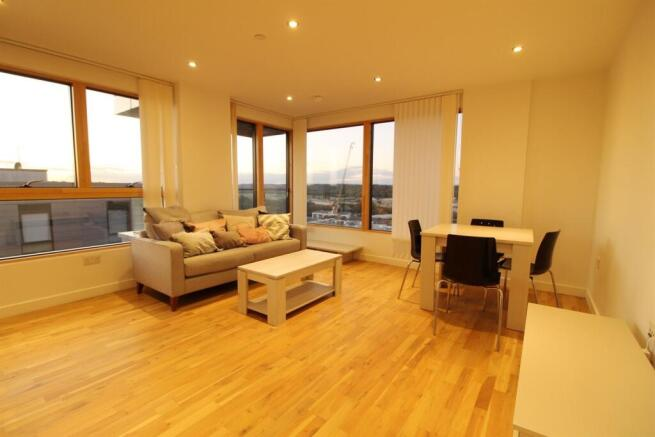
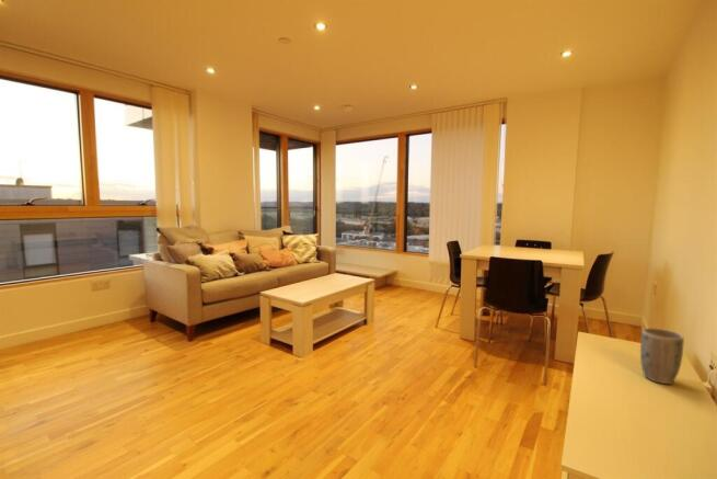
+ plant pot [639,327,685,386]
